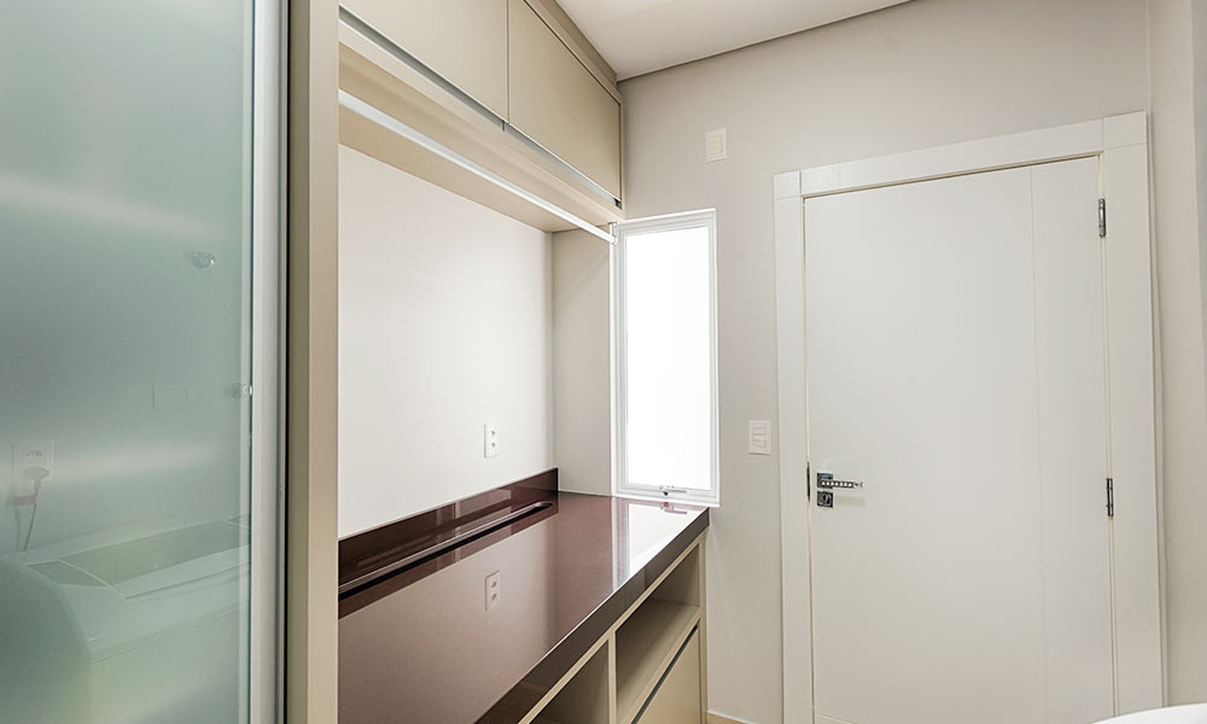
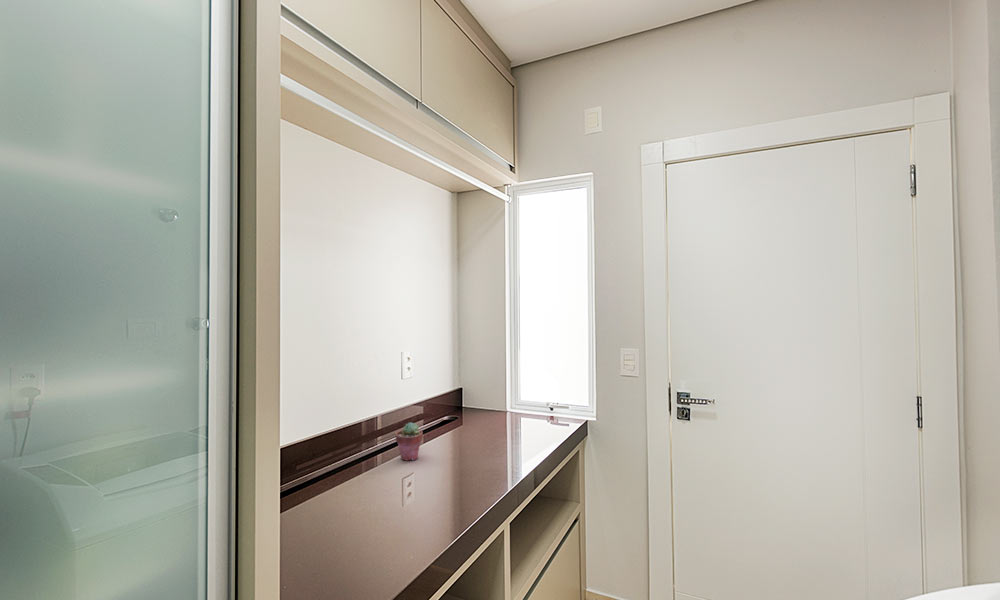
+ potted succulent [395,421,424,462]
